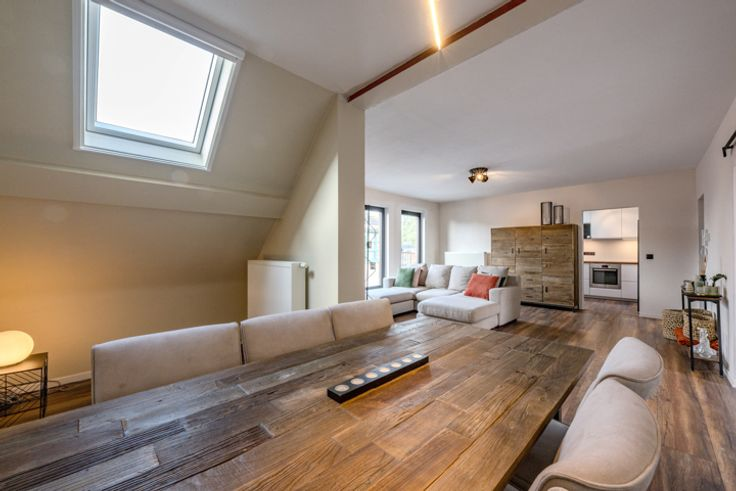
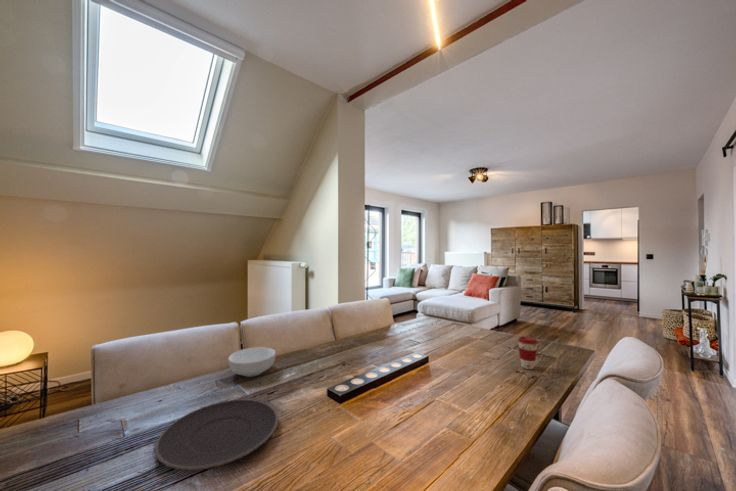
+ plate [153,398,279,471]
+ cereal bowl [228,346,276,378]
+ coffee cup [517,335,539,370]
